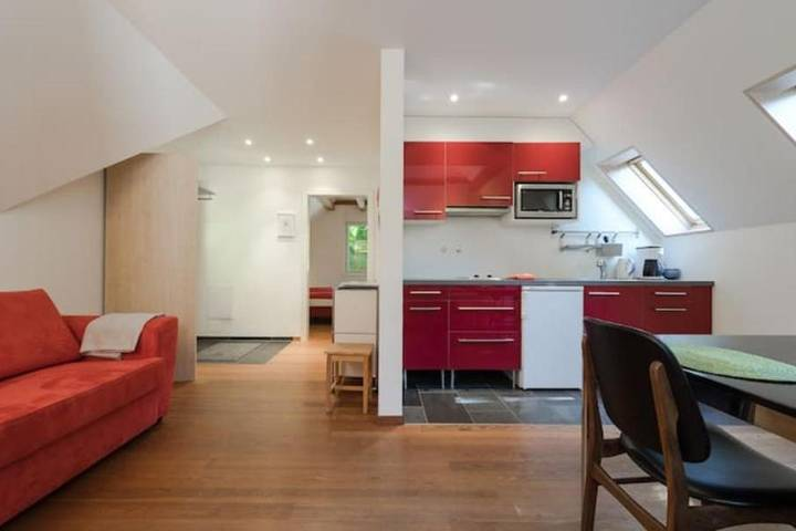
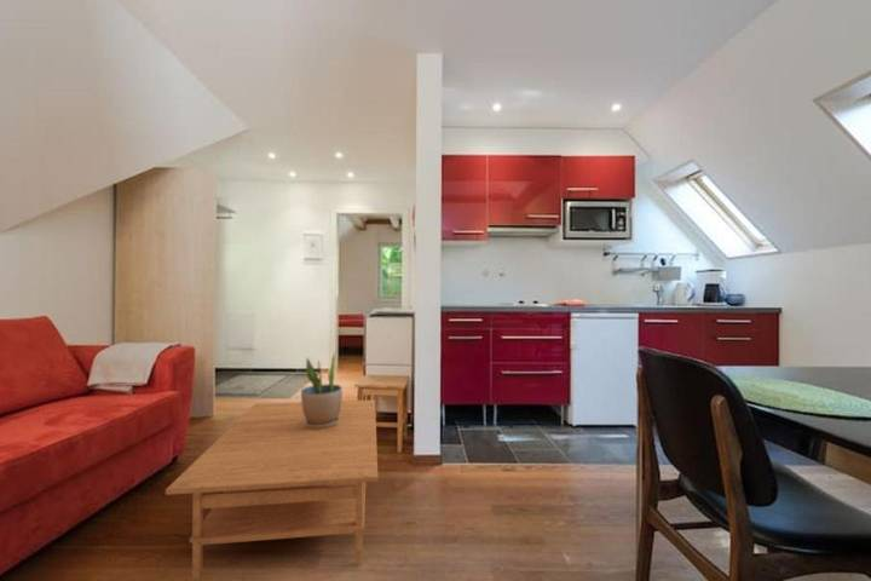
+ potted plant [300,352,344,428]
+ coffee table [165,398,379,581]
